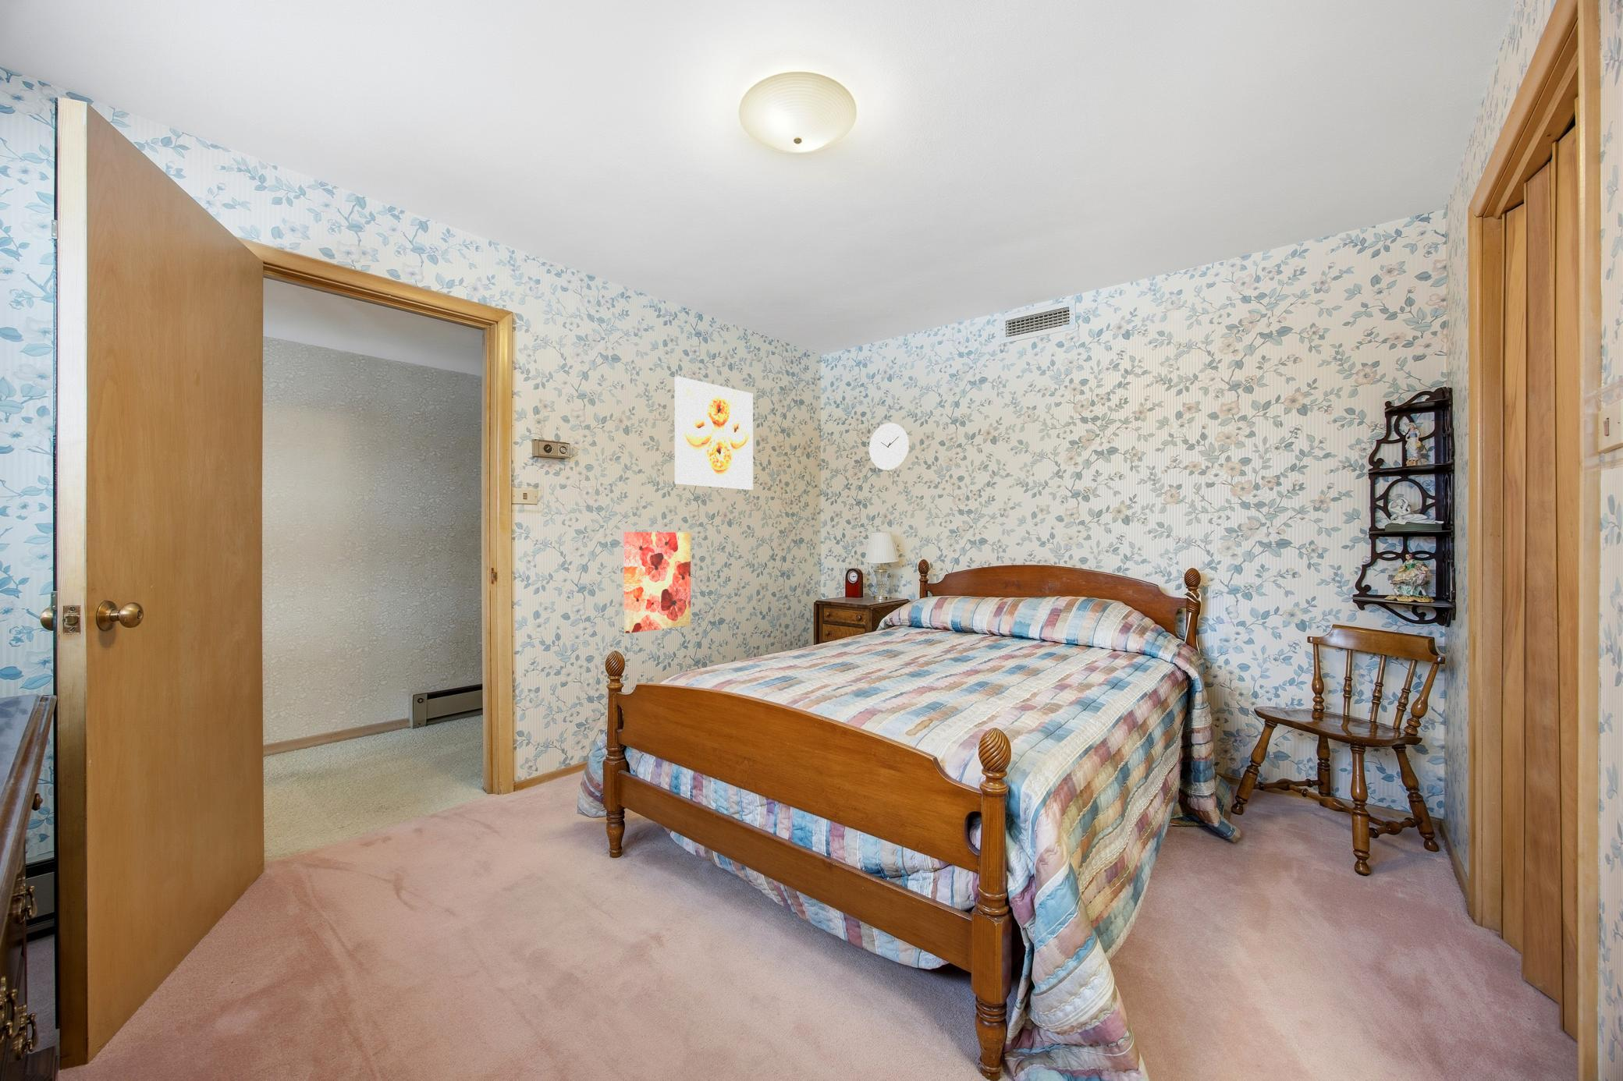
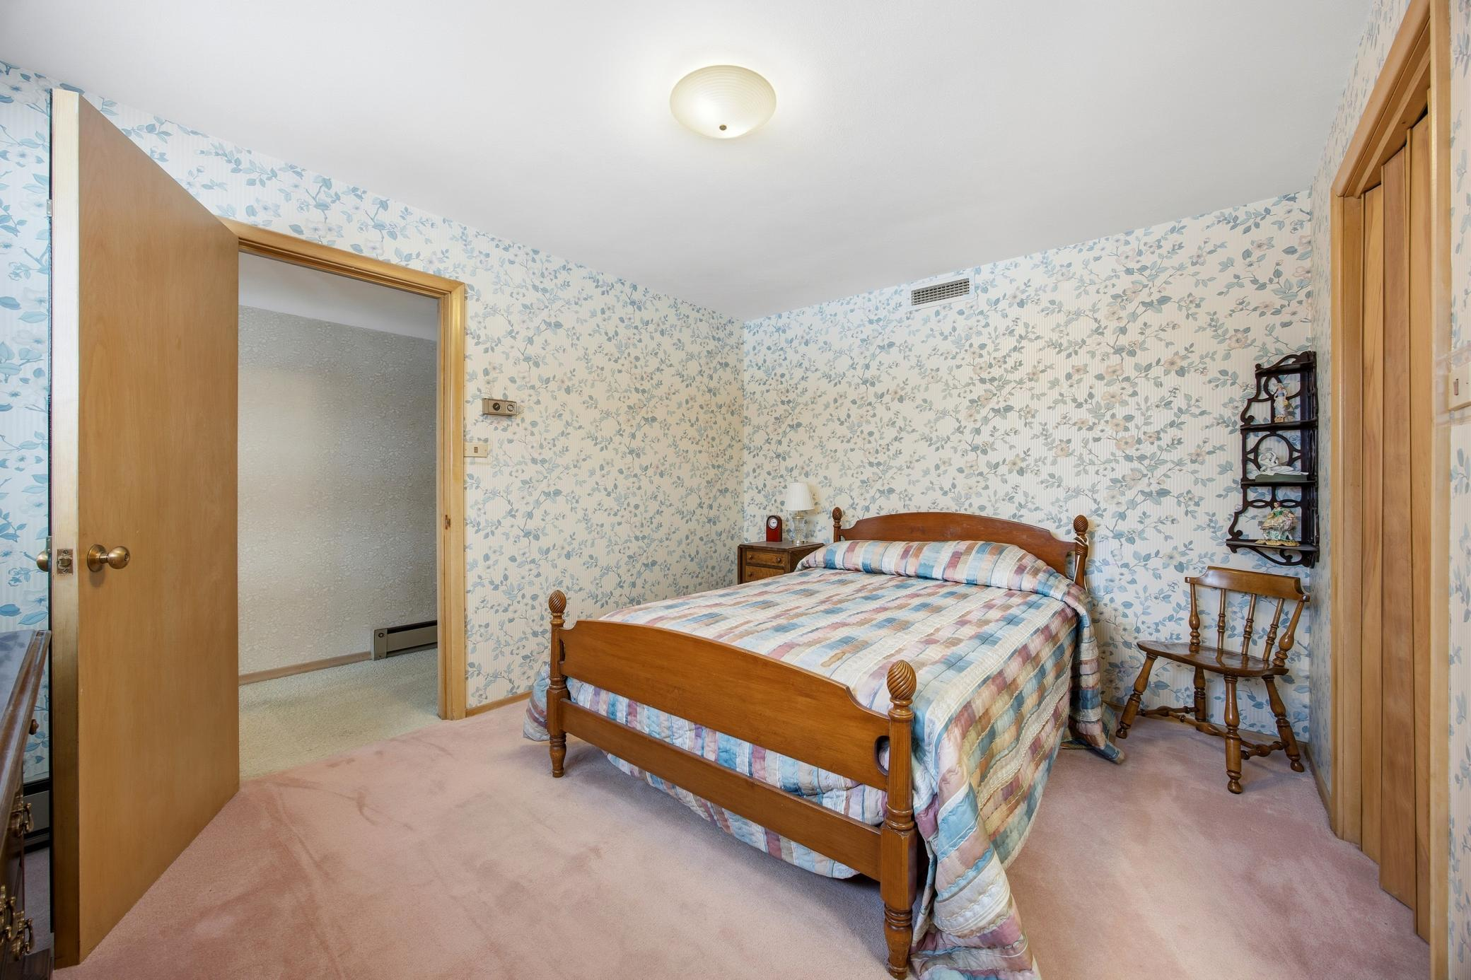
- wall art [623,531,691,635]
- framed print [675,375,754,491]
- wall clock [869,422,910,471]
